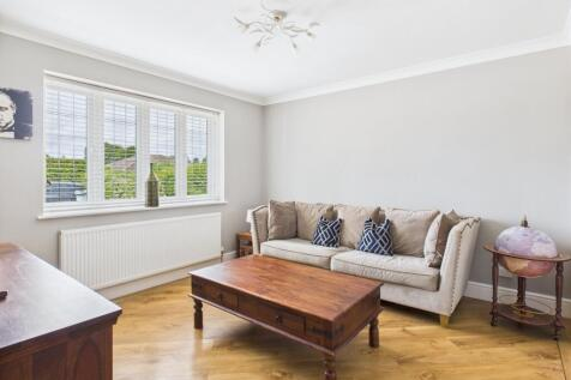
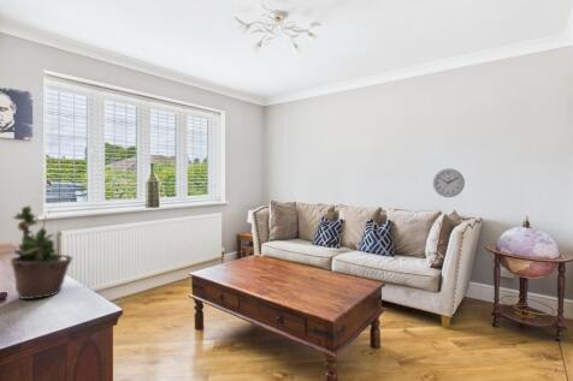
+ wall clock [432,167,466,198]
+ potted plant [8,197,73,300]
